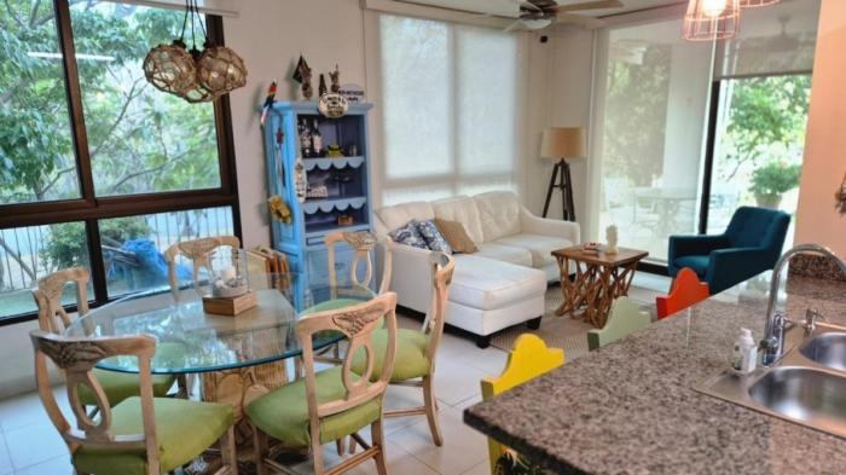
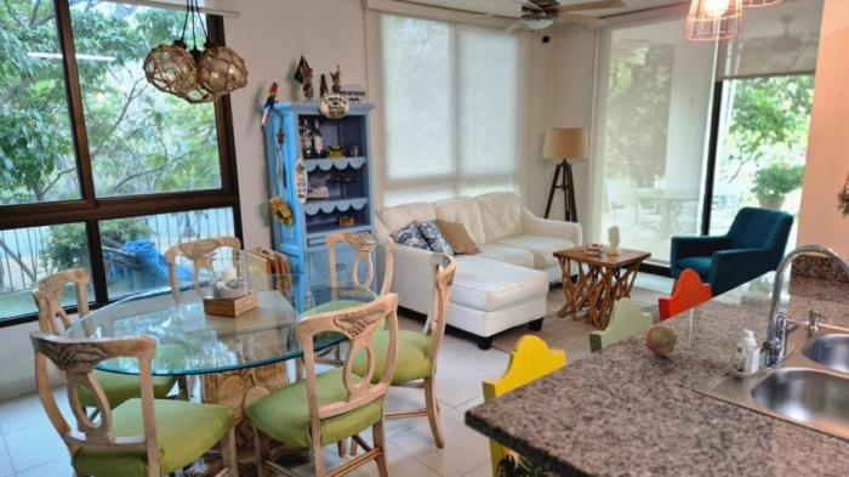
+ fruit [644,325,678,357]
